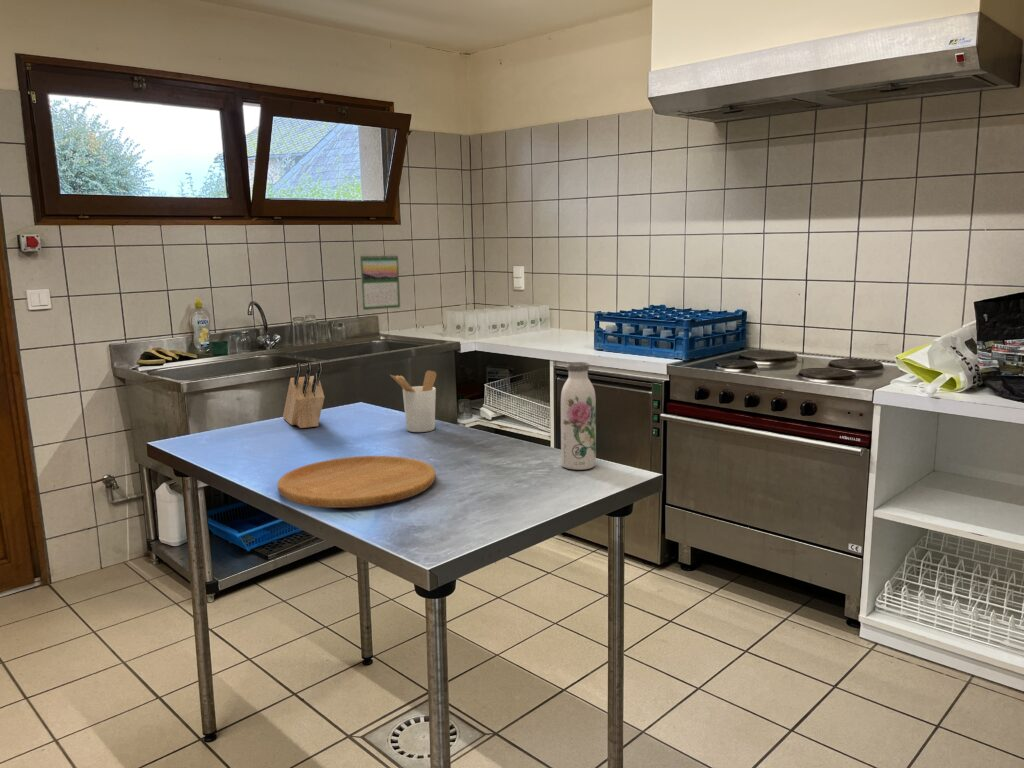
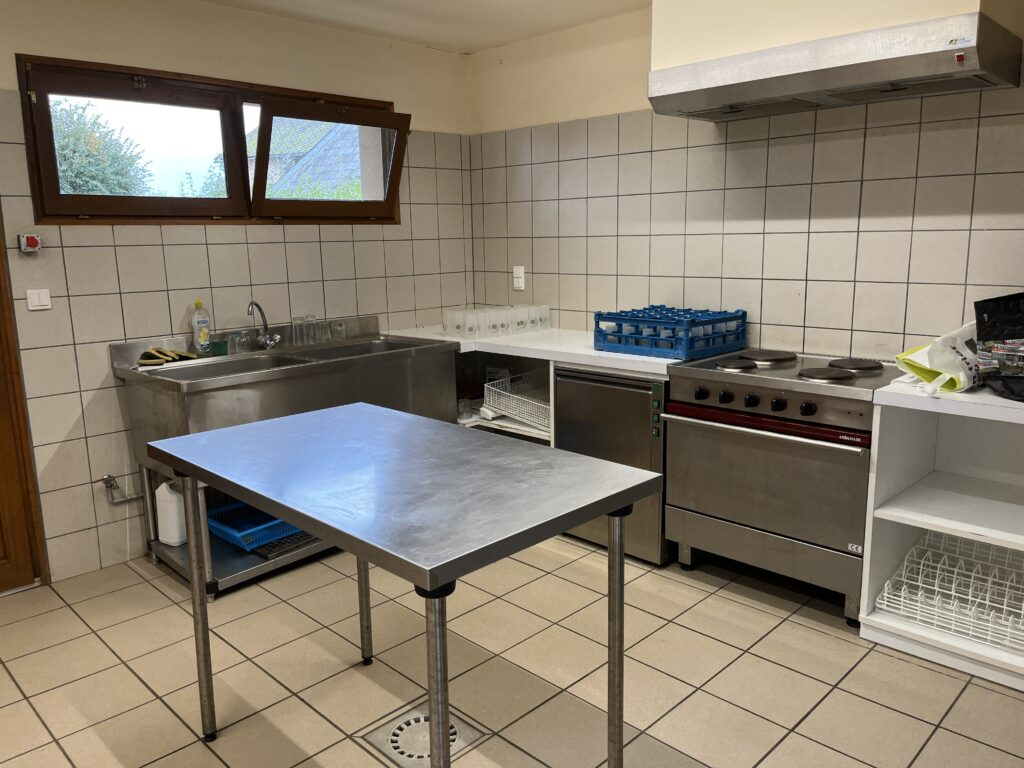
- knife block [282,362,325,429]
- water bottle [560,361,597,471]
- cutting board [277,455,436,509]
- utensil holder [389,370,437,433]
- calendar [359,252,401,311]
